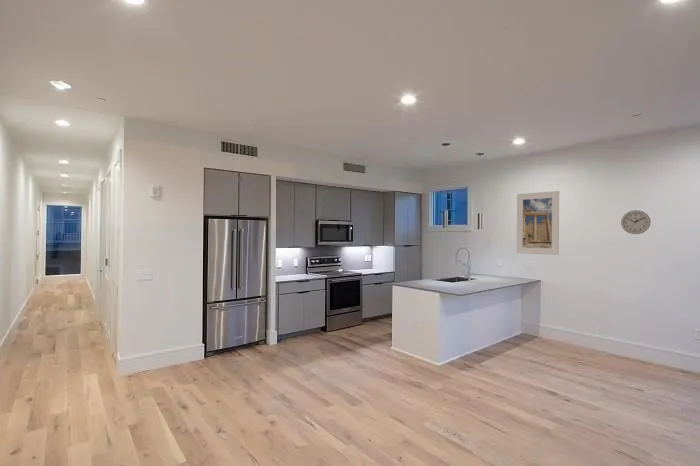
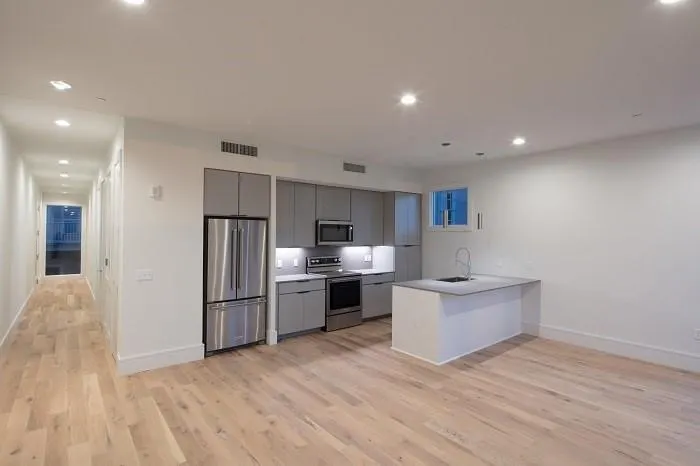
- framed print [515,190,560,256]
- wall clock [620,209,652,235]
